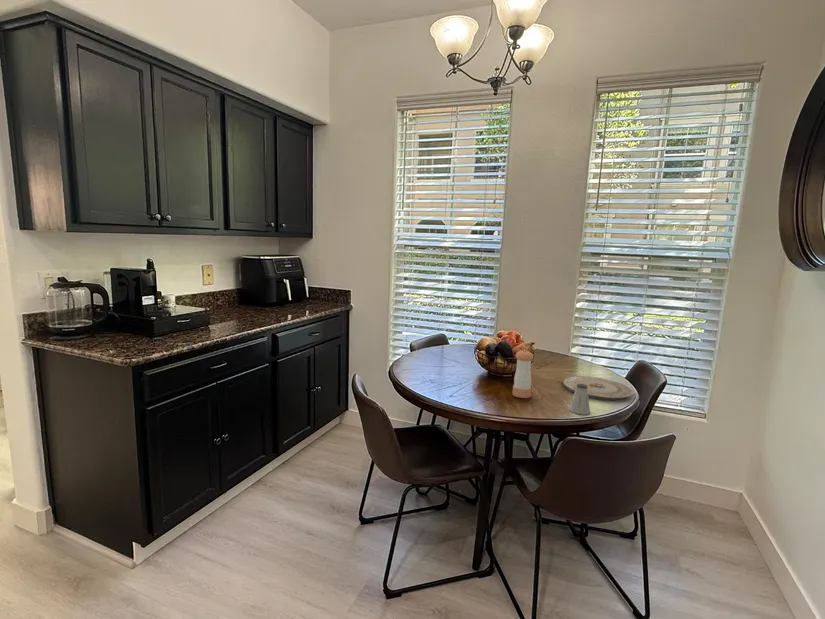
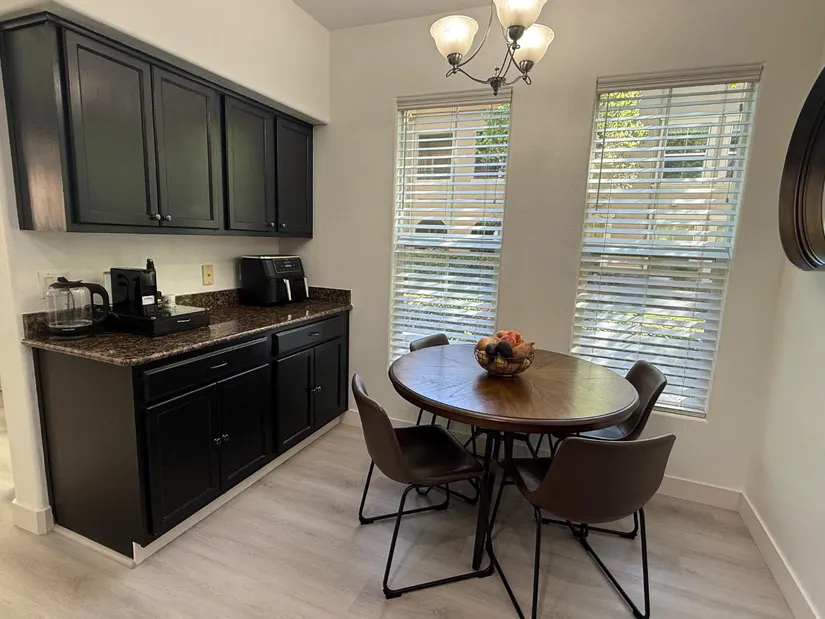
- saltshaker [568,384,591,415]
- plate [562,375,634,401]
- pepper shaker [512,348,534,399]
